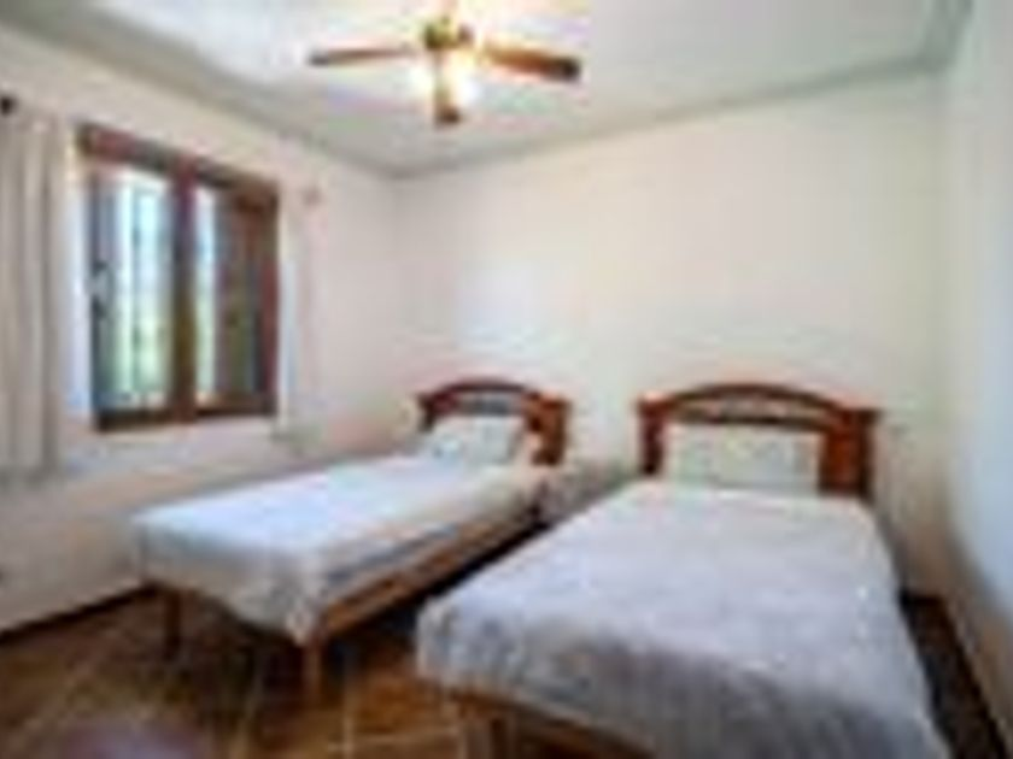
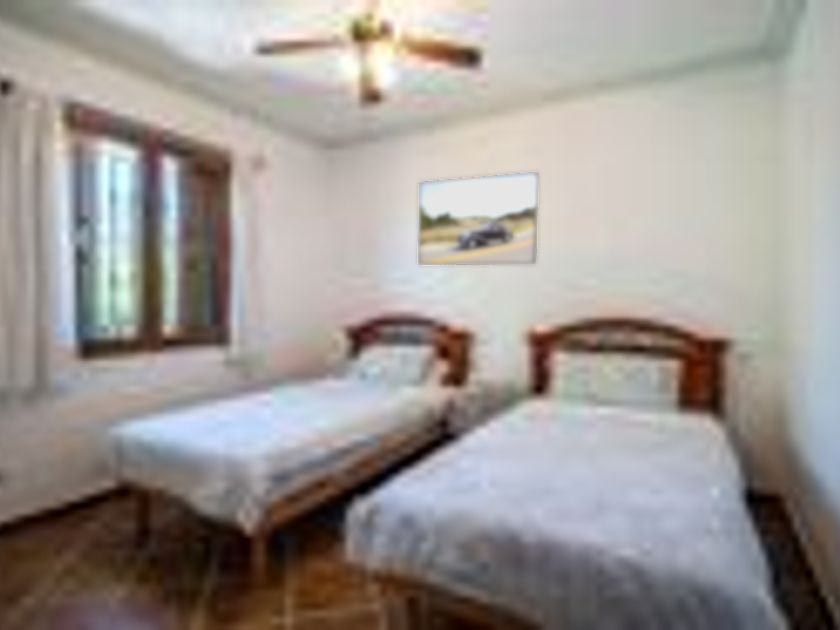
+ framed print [417,171,539,266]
